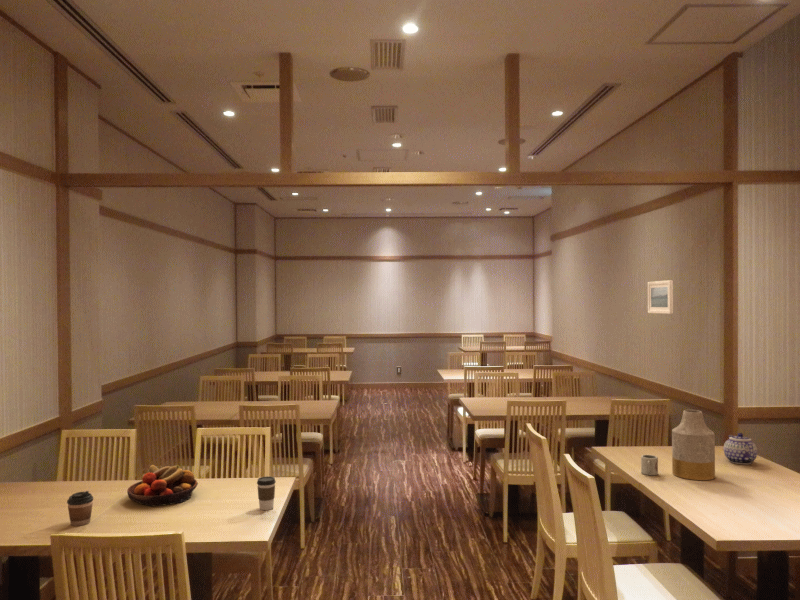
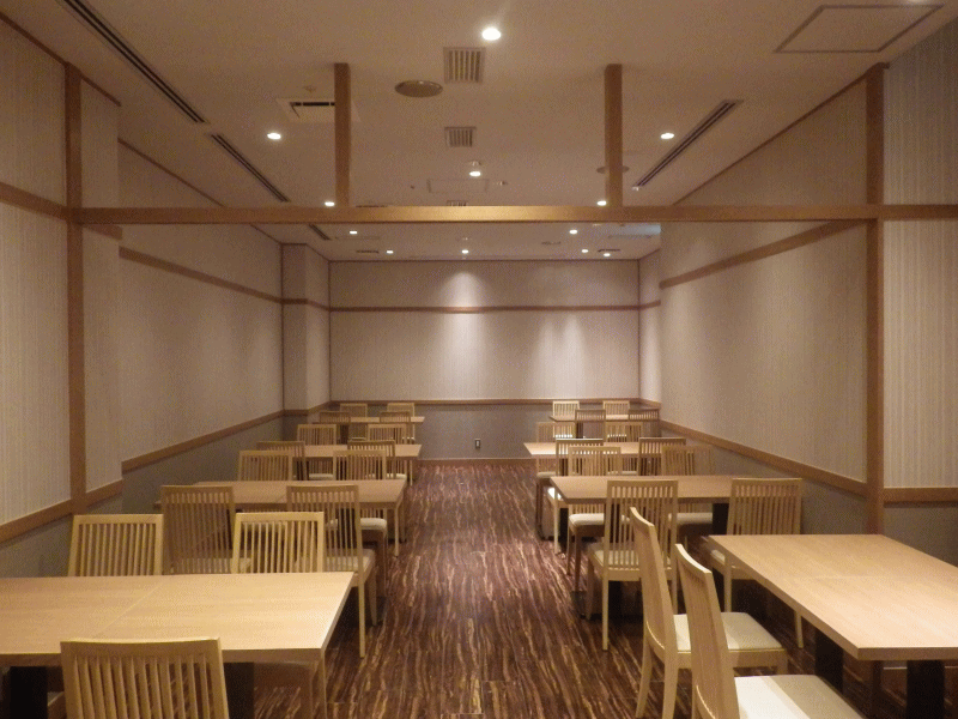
- teapot [723,432,759,465]
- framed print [647,279,674,315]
- coffee cup [66,490,94,527]
- coffee cup [256,475,277,511]
- cup [640,454,659,477]
- vase [671,409,716,481]
- fruit bowl [126,464,199,507]
